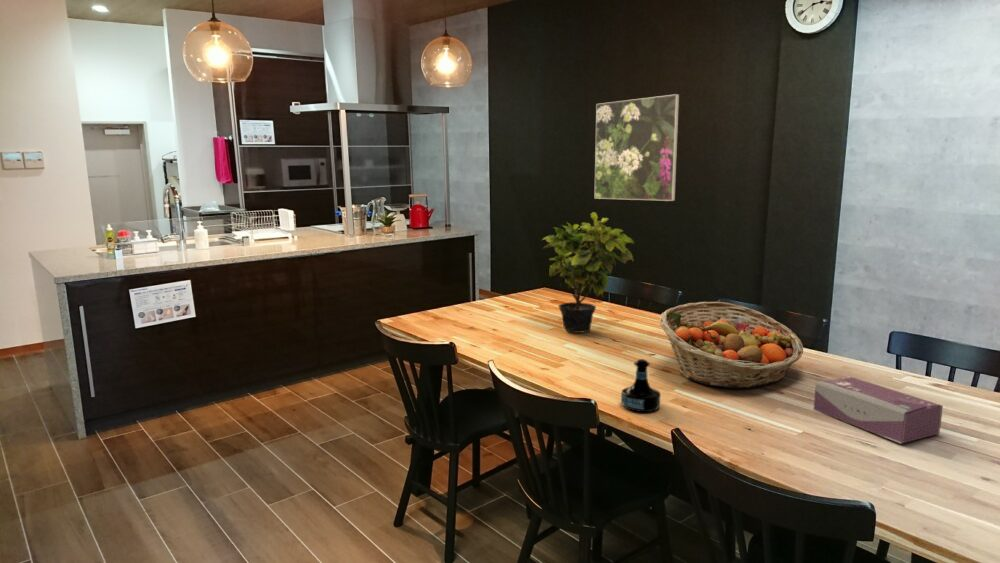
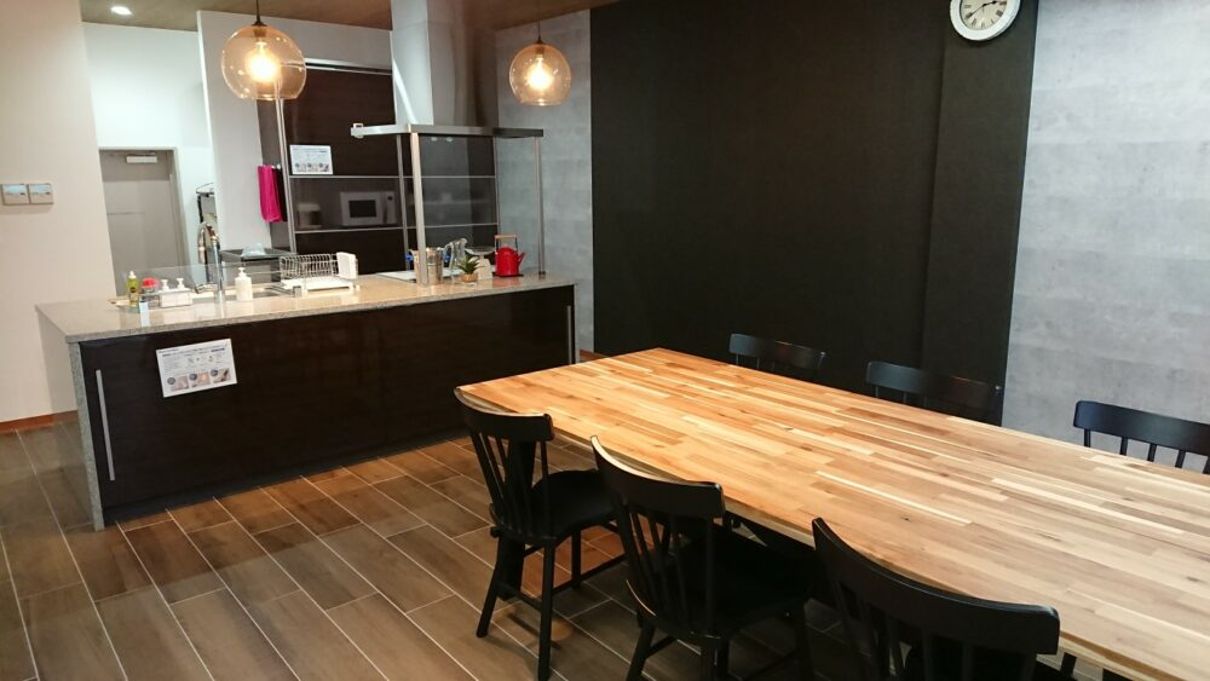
- tissue box [813,376,944,444]
- tequila bottle [620,358,662,413]
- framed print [594,93,680,202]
- fruit basket [658,301,804,390]
- potted plant [541,211,635,334]
